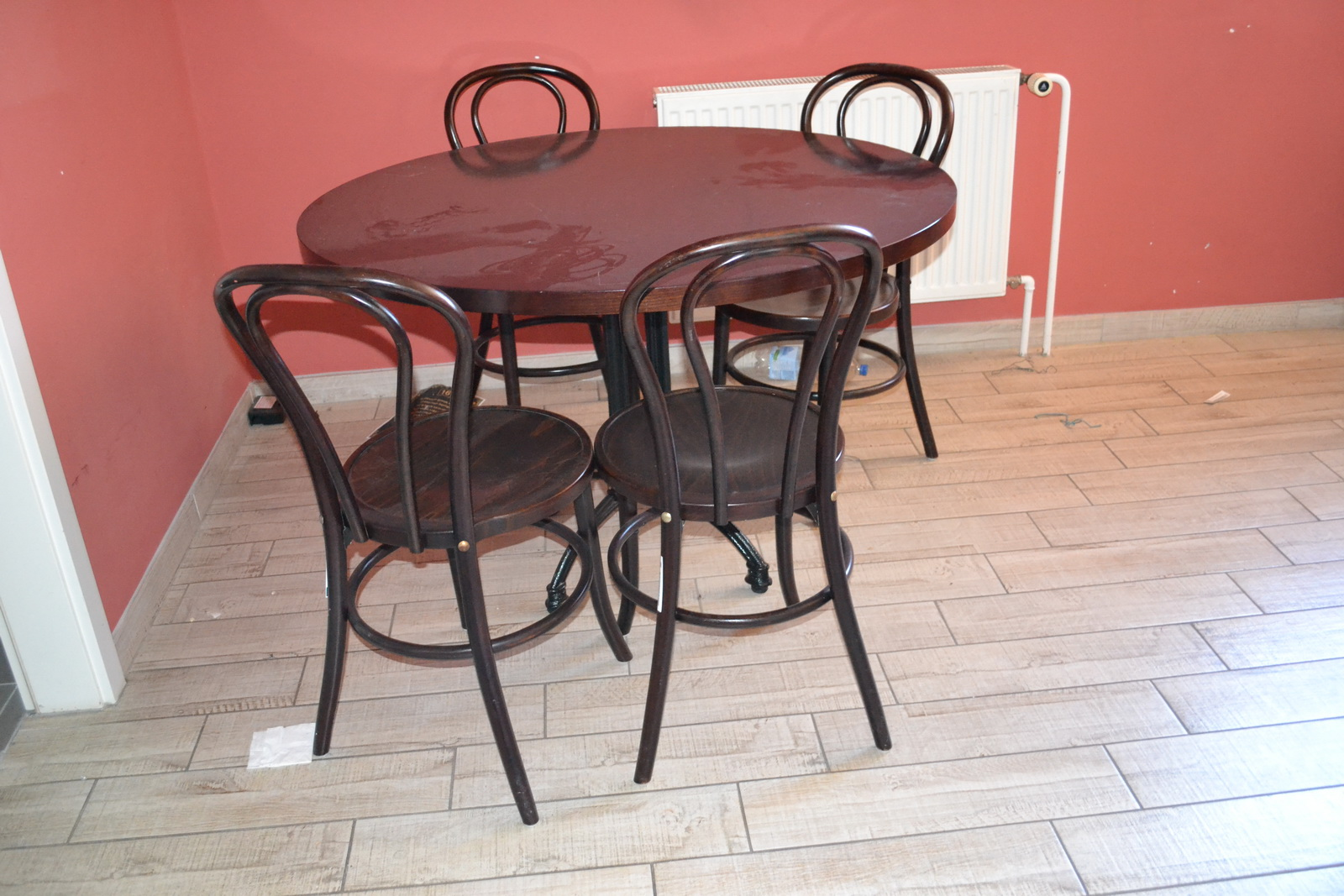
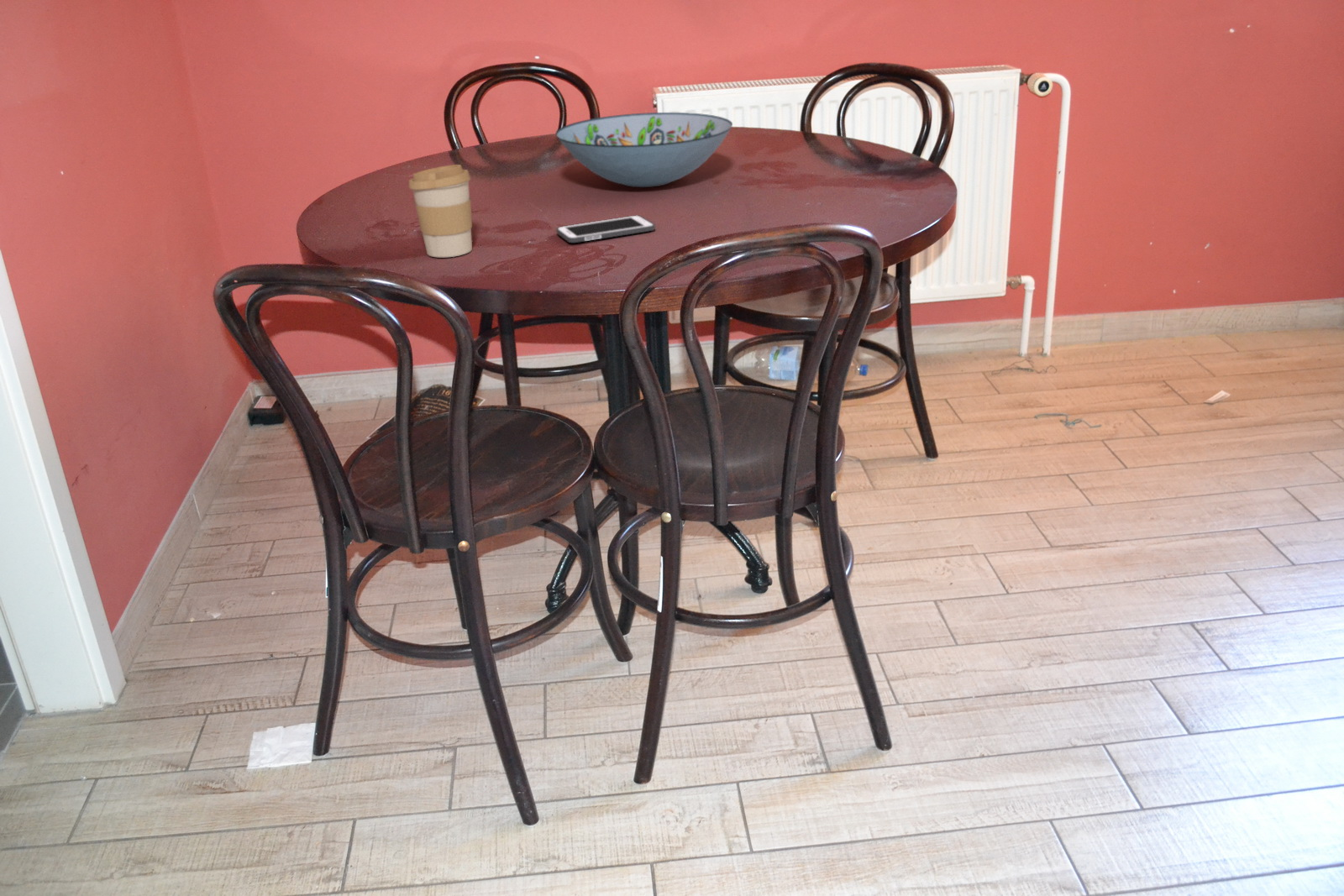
+ coffee cup [408,164,473,258]
+ decorative bowl [554,112,733,188]
+ cell phone [555,214,656,244]
